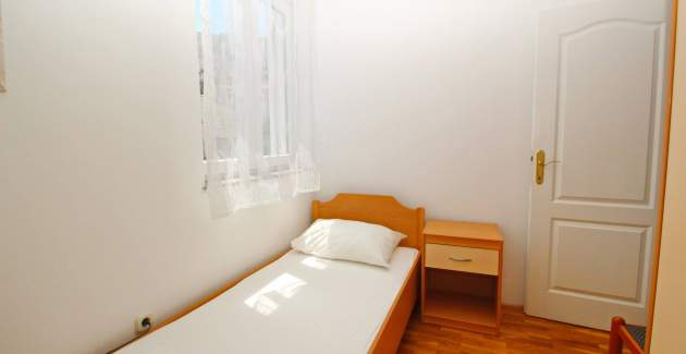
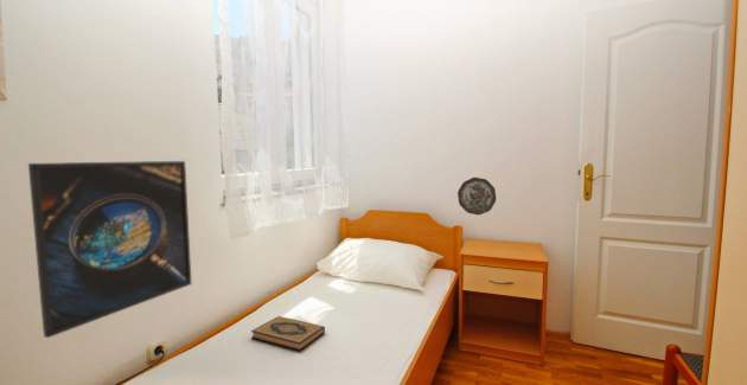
+ decorative plate [456,177,497,216]
+ hardback book [250,315,326,352]
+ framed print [27,160,193,339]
